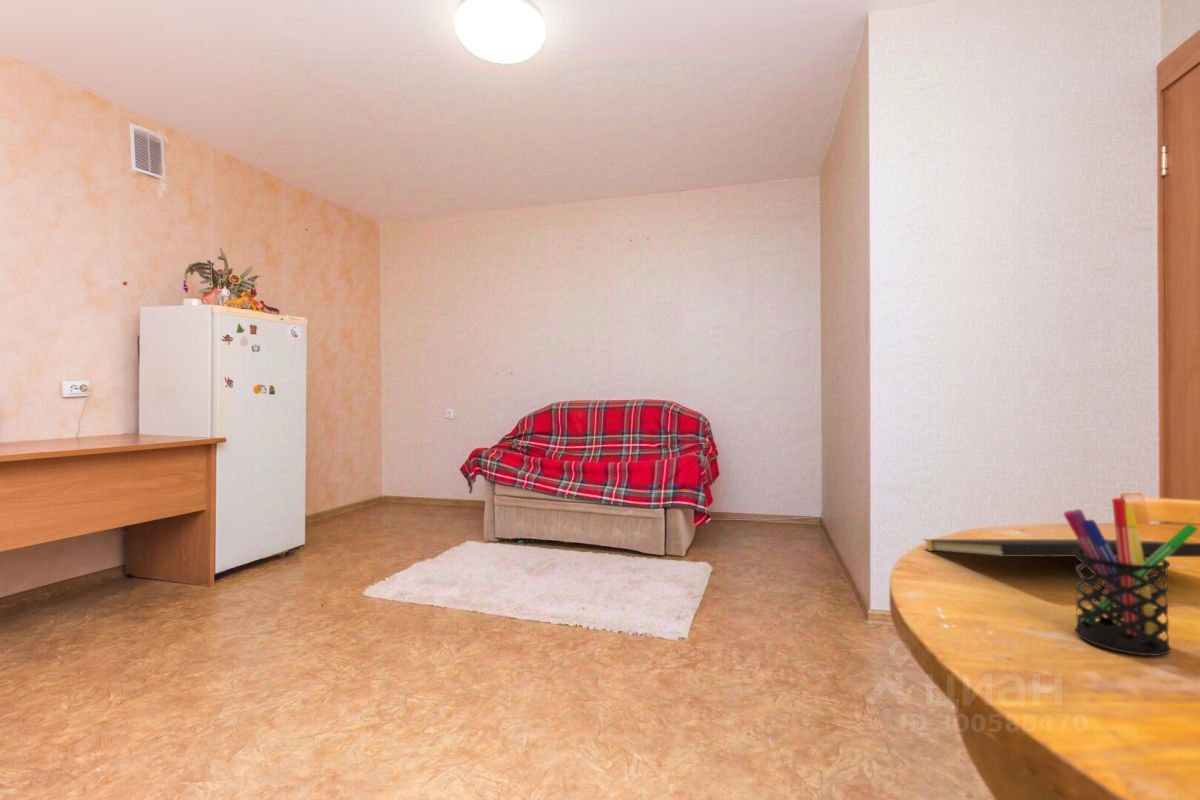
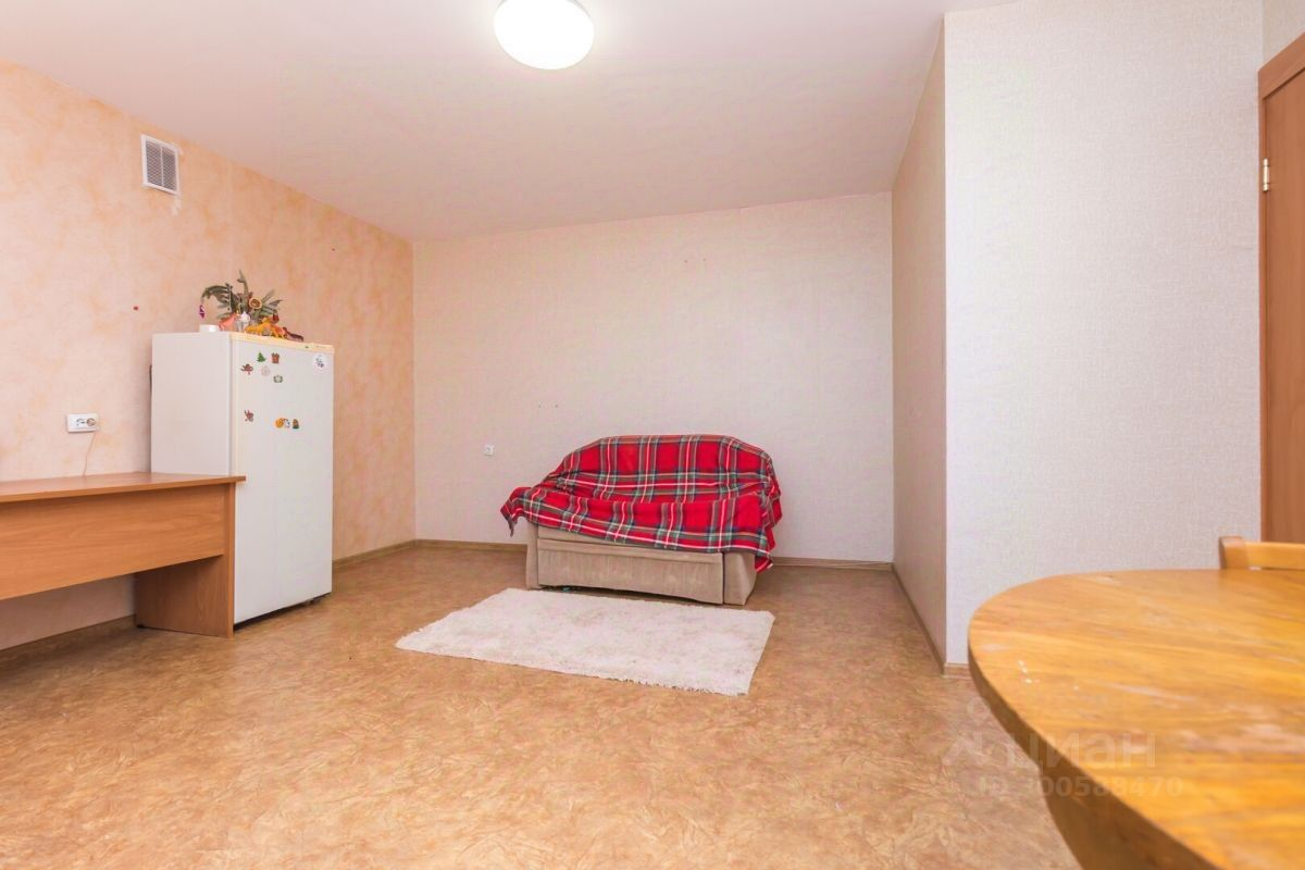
- pen holder [1063,497,1199,657]
- notepad [922,538,1200,558]
